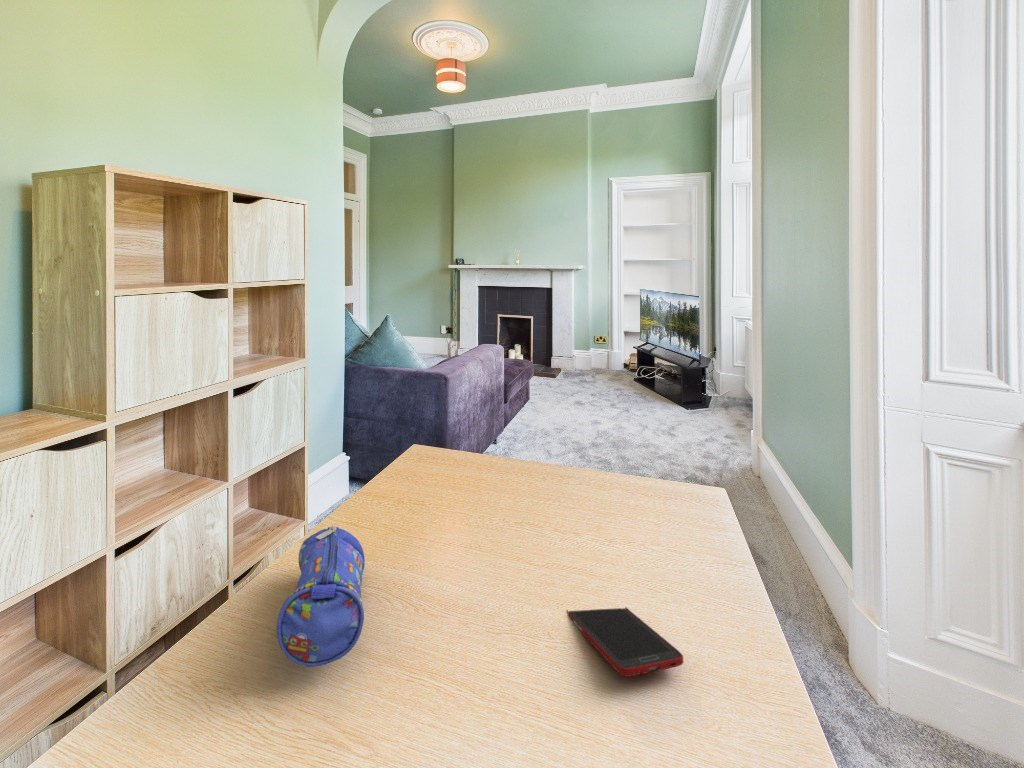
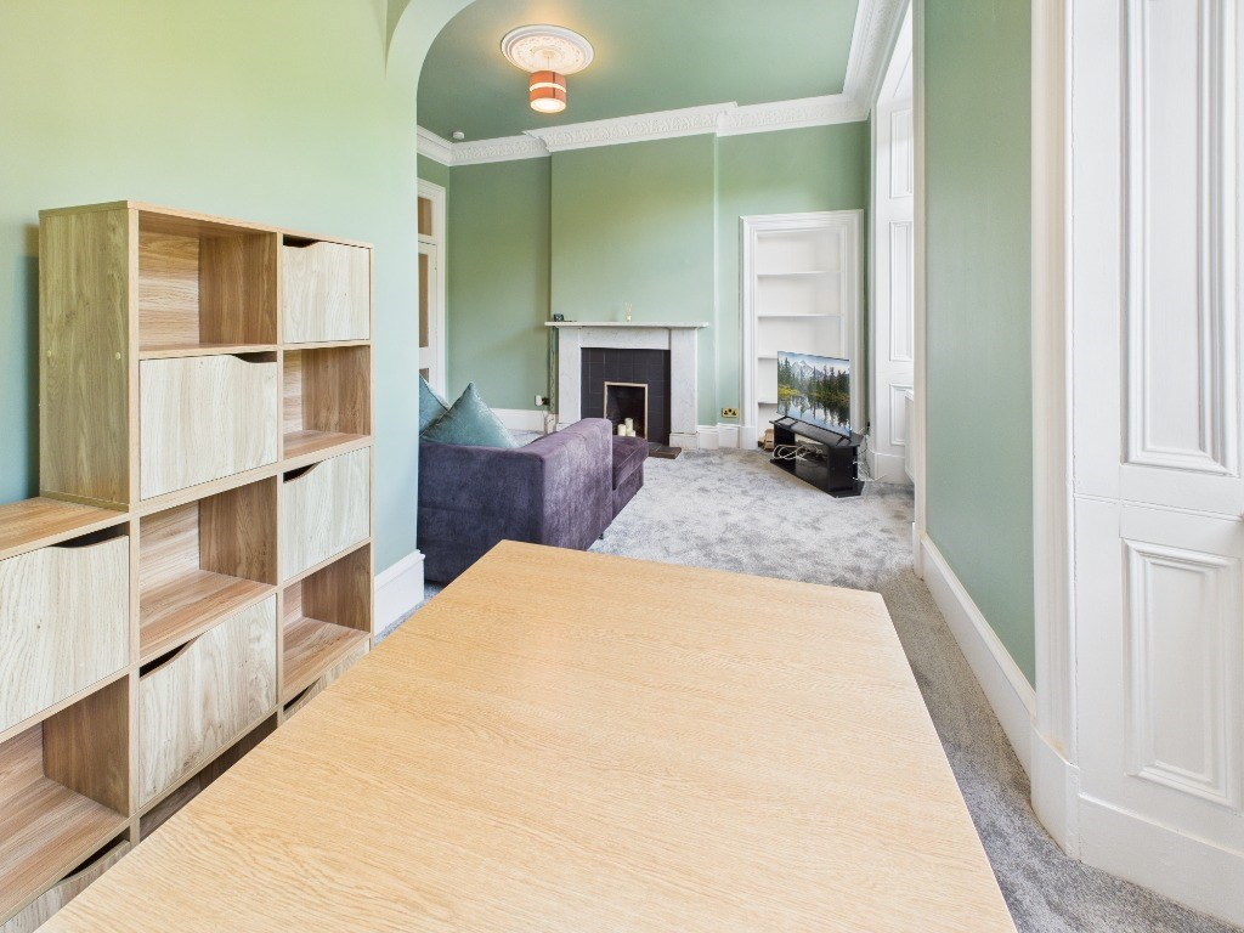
- pencil case [276,524,366,668]
- cell phone [566,607,684,678]
